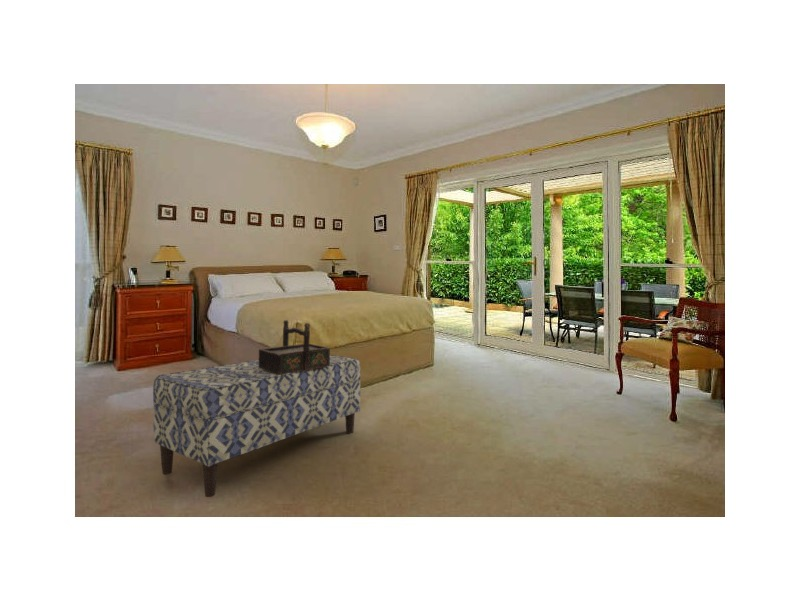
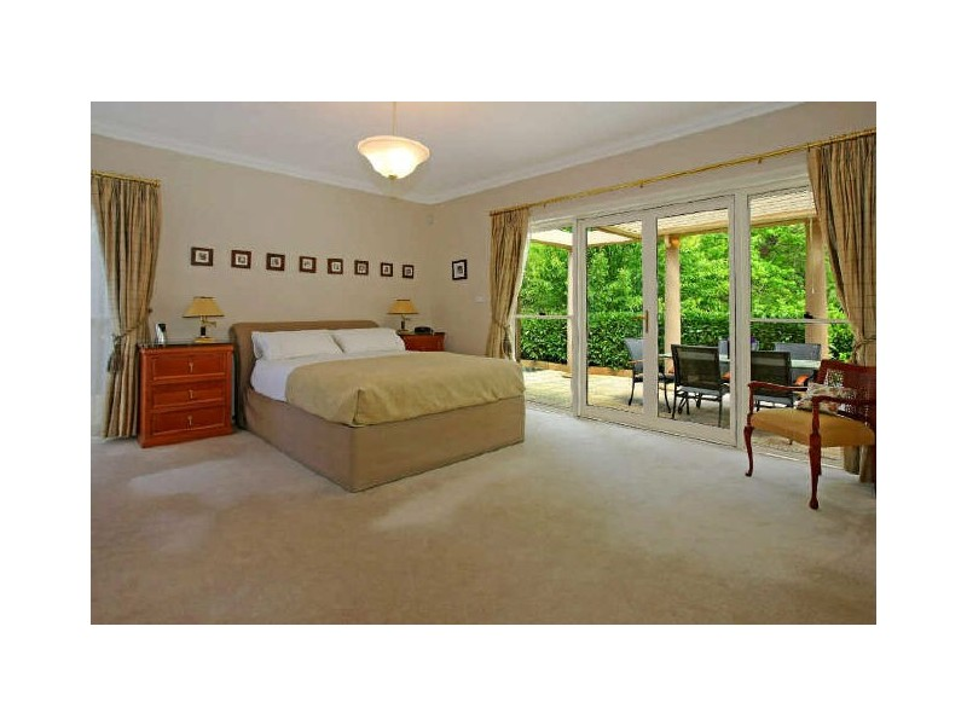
- bench [152,354,362,498]
- decorative box [258,319,331,375]
